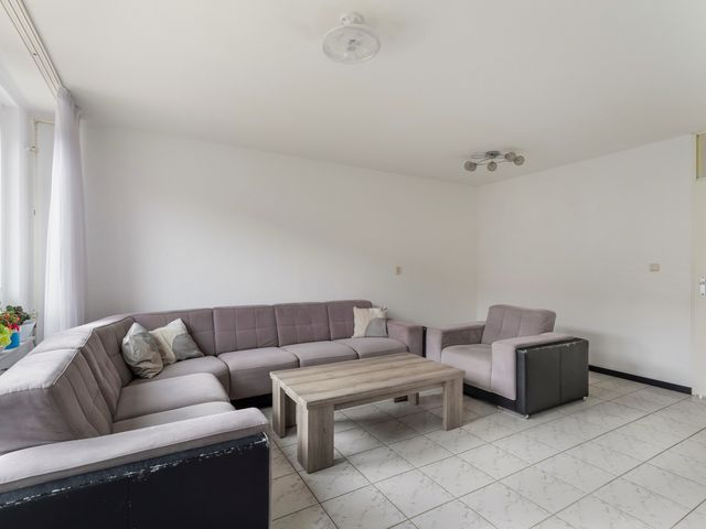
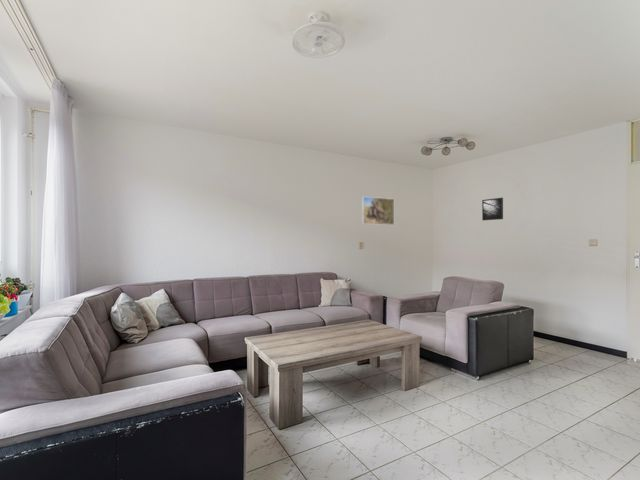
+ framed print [481,197,504,221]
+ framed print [361,196,395,226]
